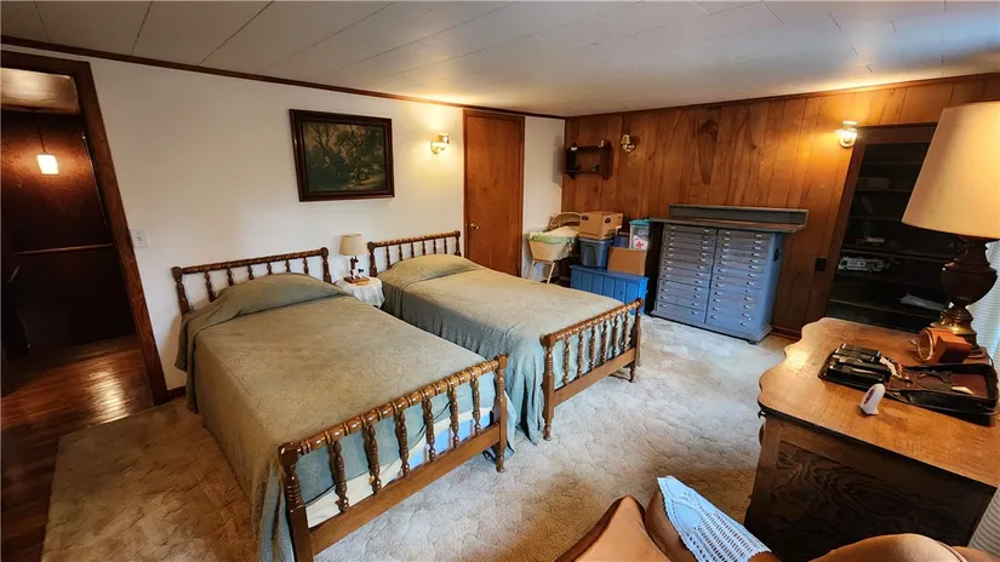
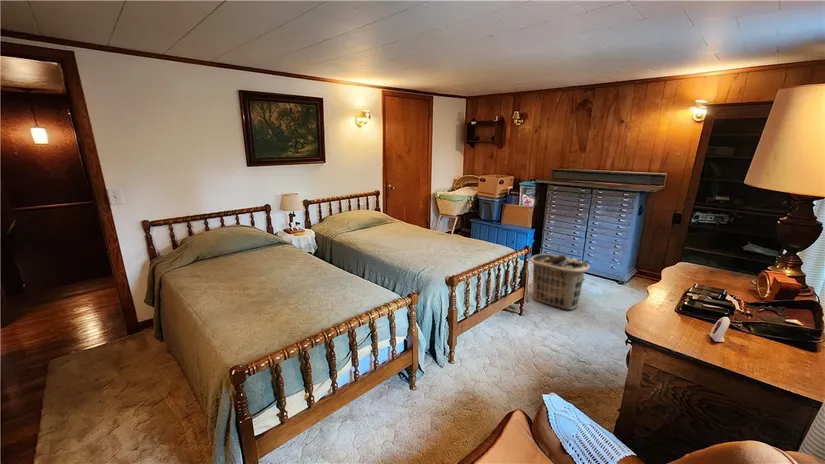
+ clothes hamper [529,253,591,311]
